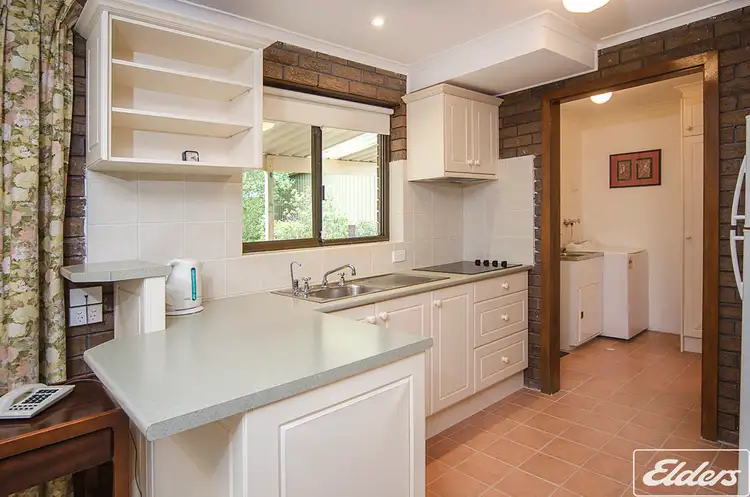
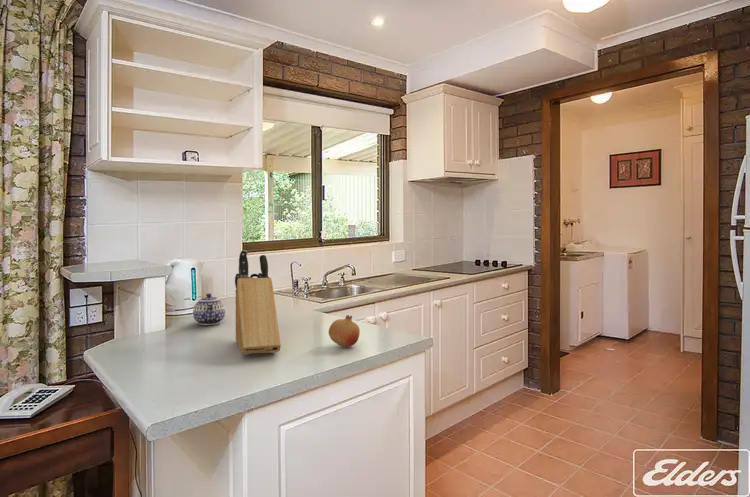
+ fruit [328,314,361,348]
+ teapot [192,293,226,326]
+ knife block [234,249,282,356]
